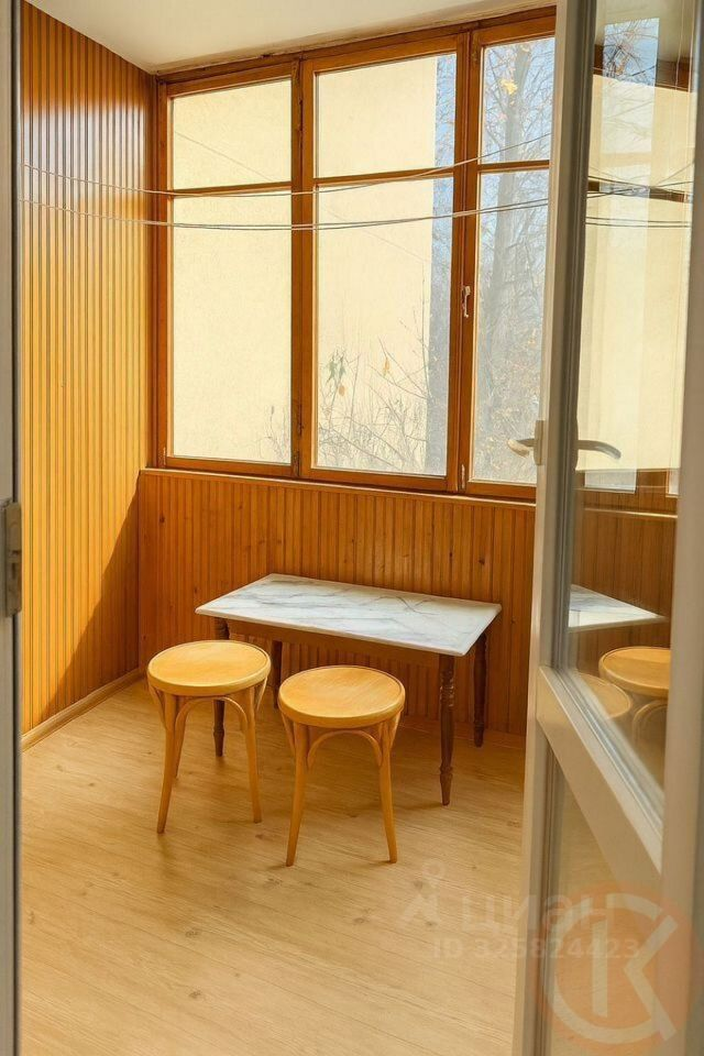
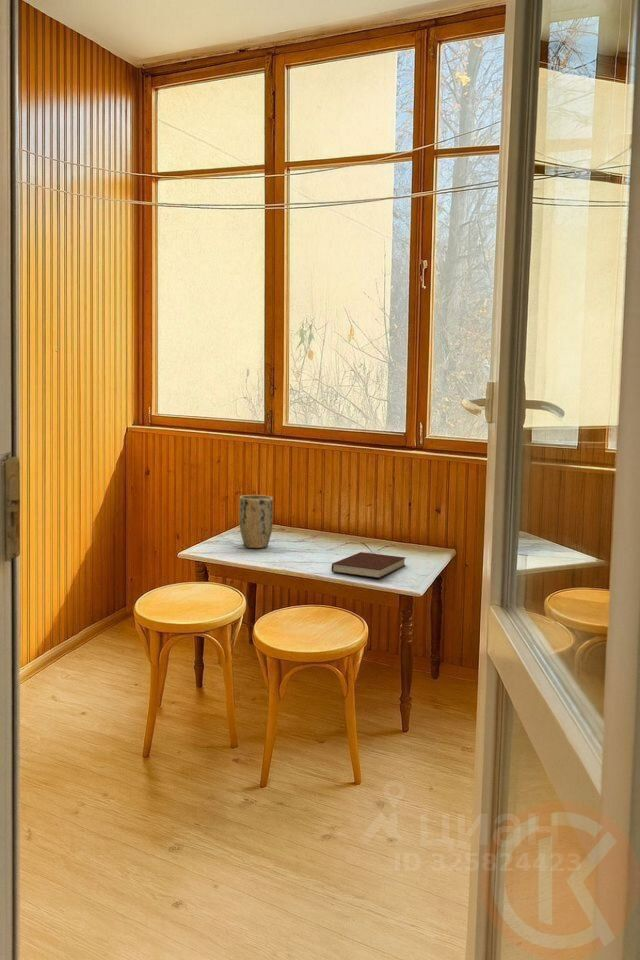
+ plant pot [238,494,274,549]
+ notebook [331,551,407,579]
